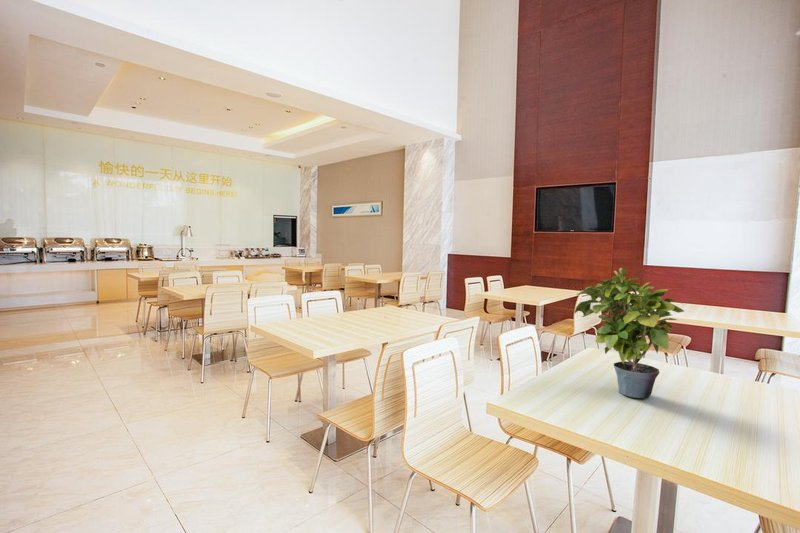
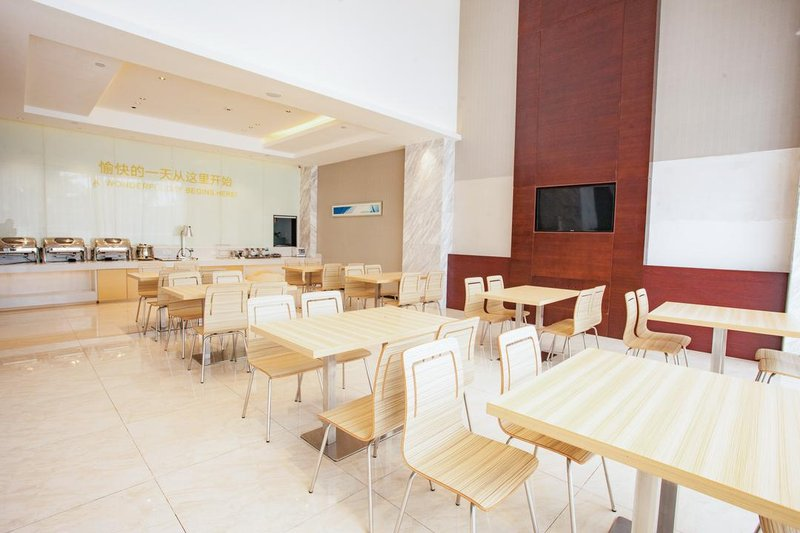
- potted plant [574,267,685,399]
